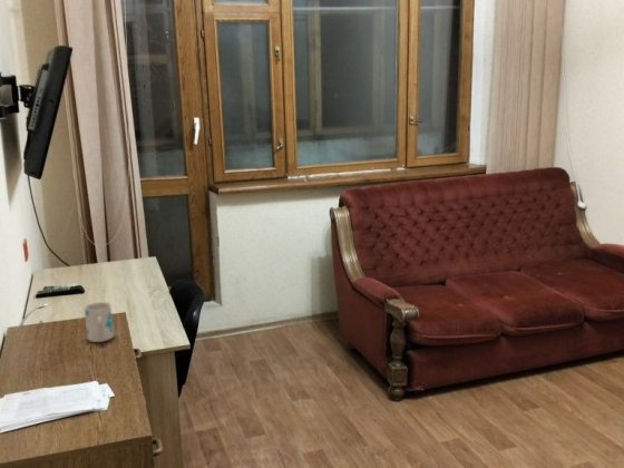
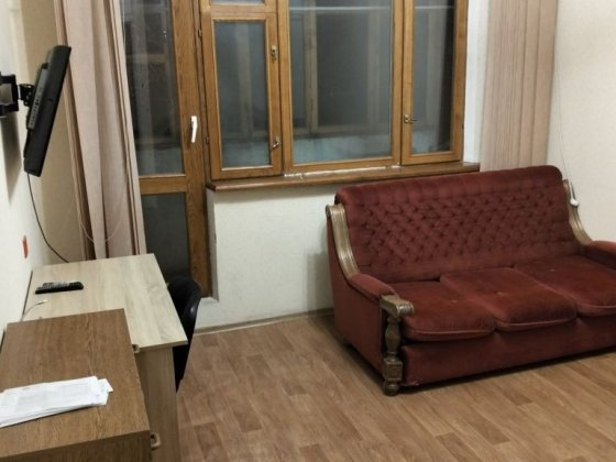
- mug [84,301,115,343]
